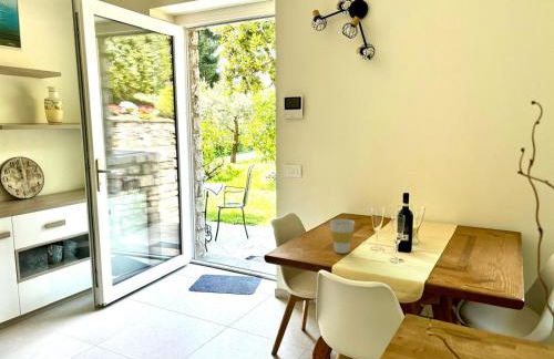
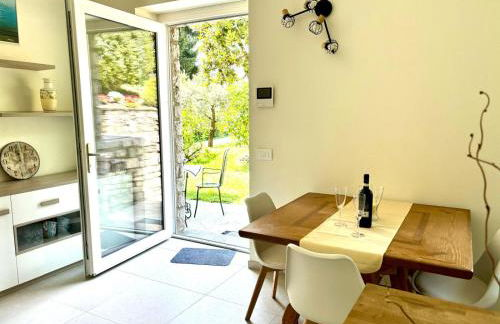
- cup [329,218,356,255]
